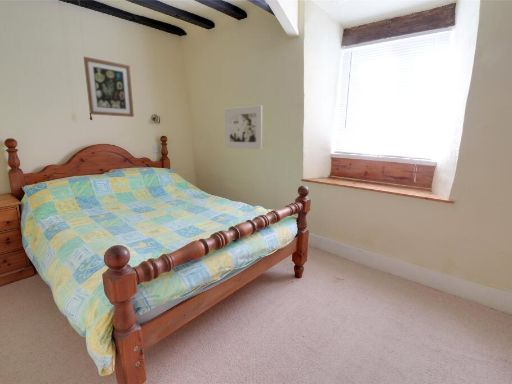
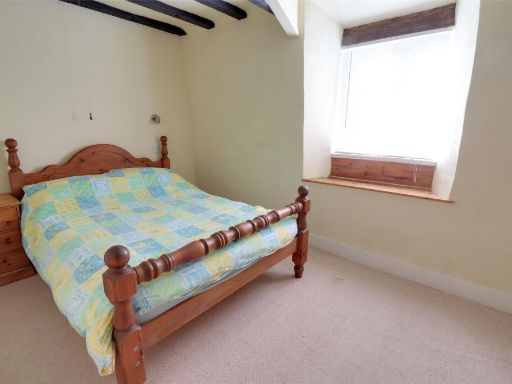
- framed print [224,105,263,150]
- wall art [83,56,135,118]
